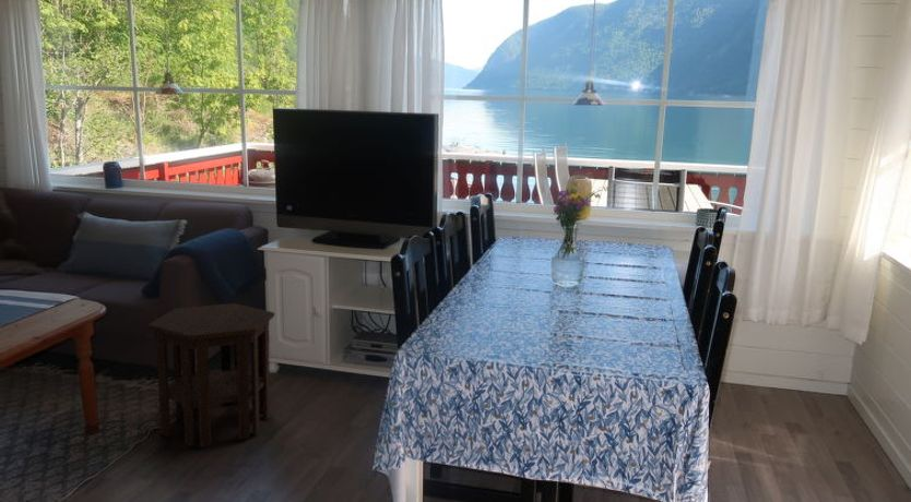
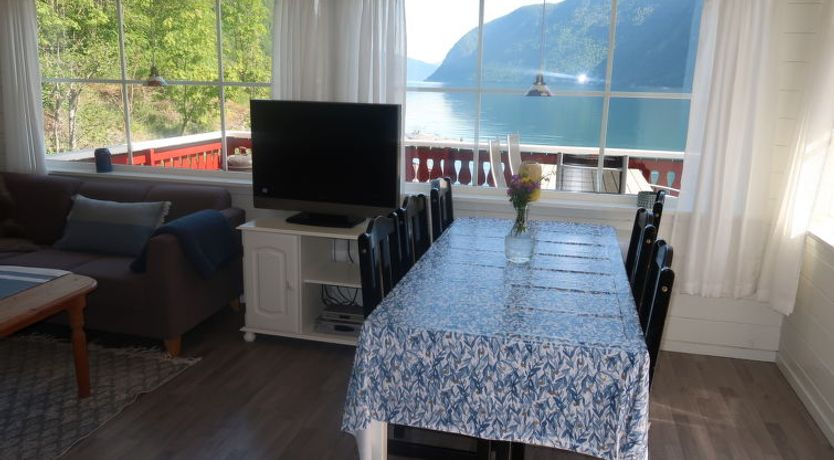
- side table [146,302,275,447]
